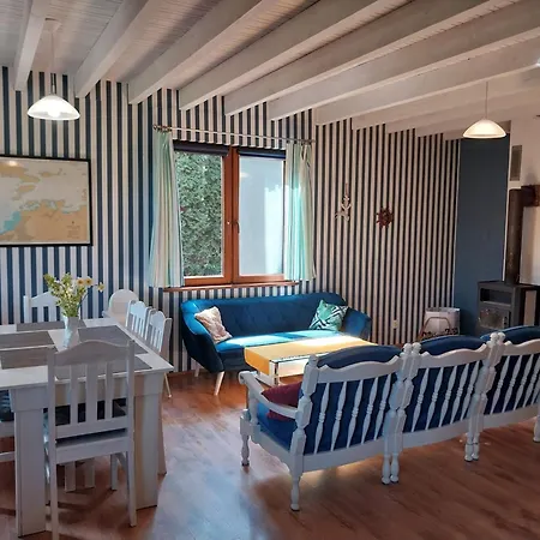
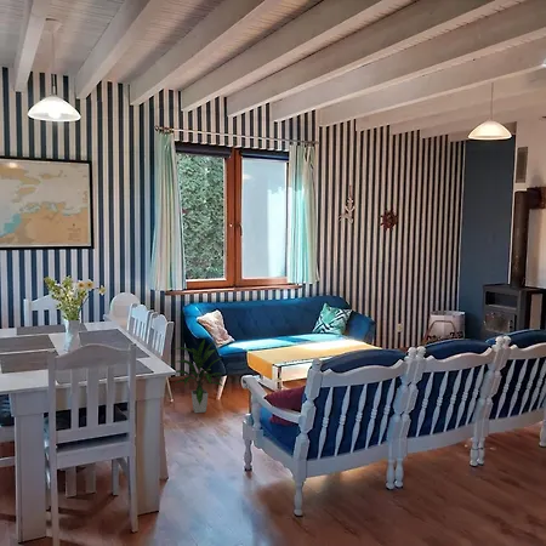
+ indoor plant [172,337,226,414]
